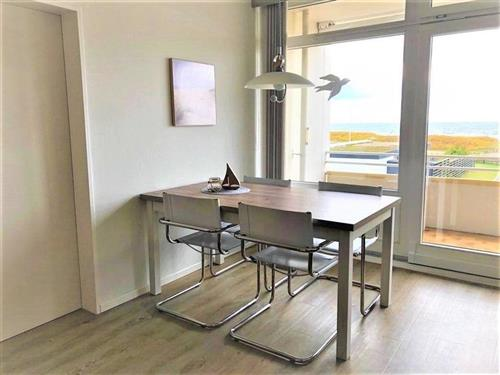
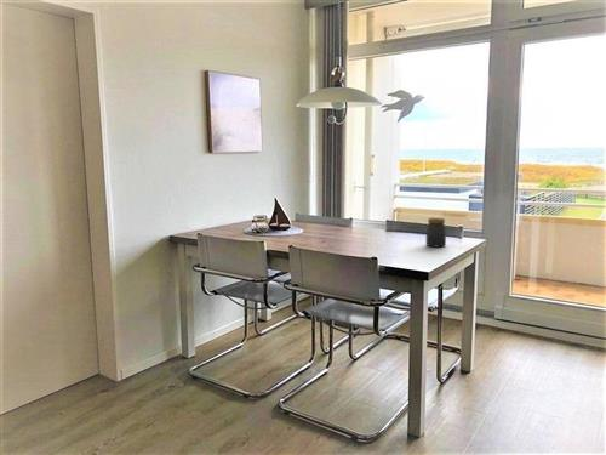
+ jar [424,216,447,248]
